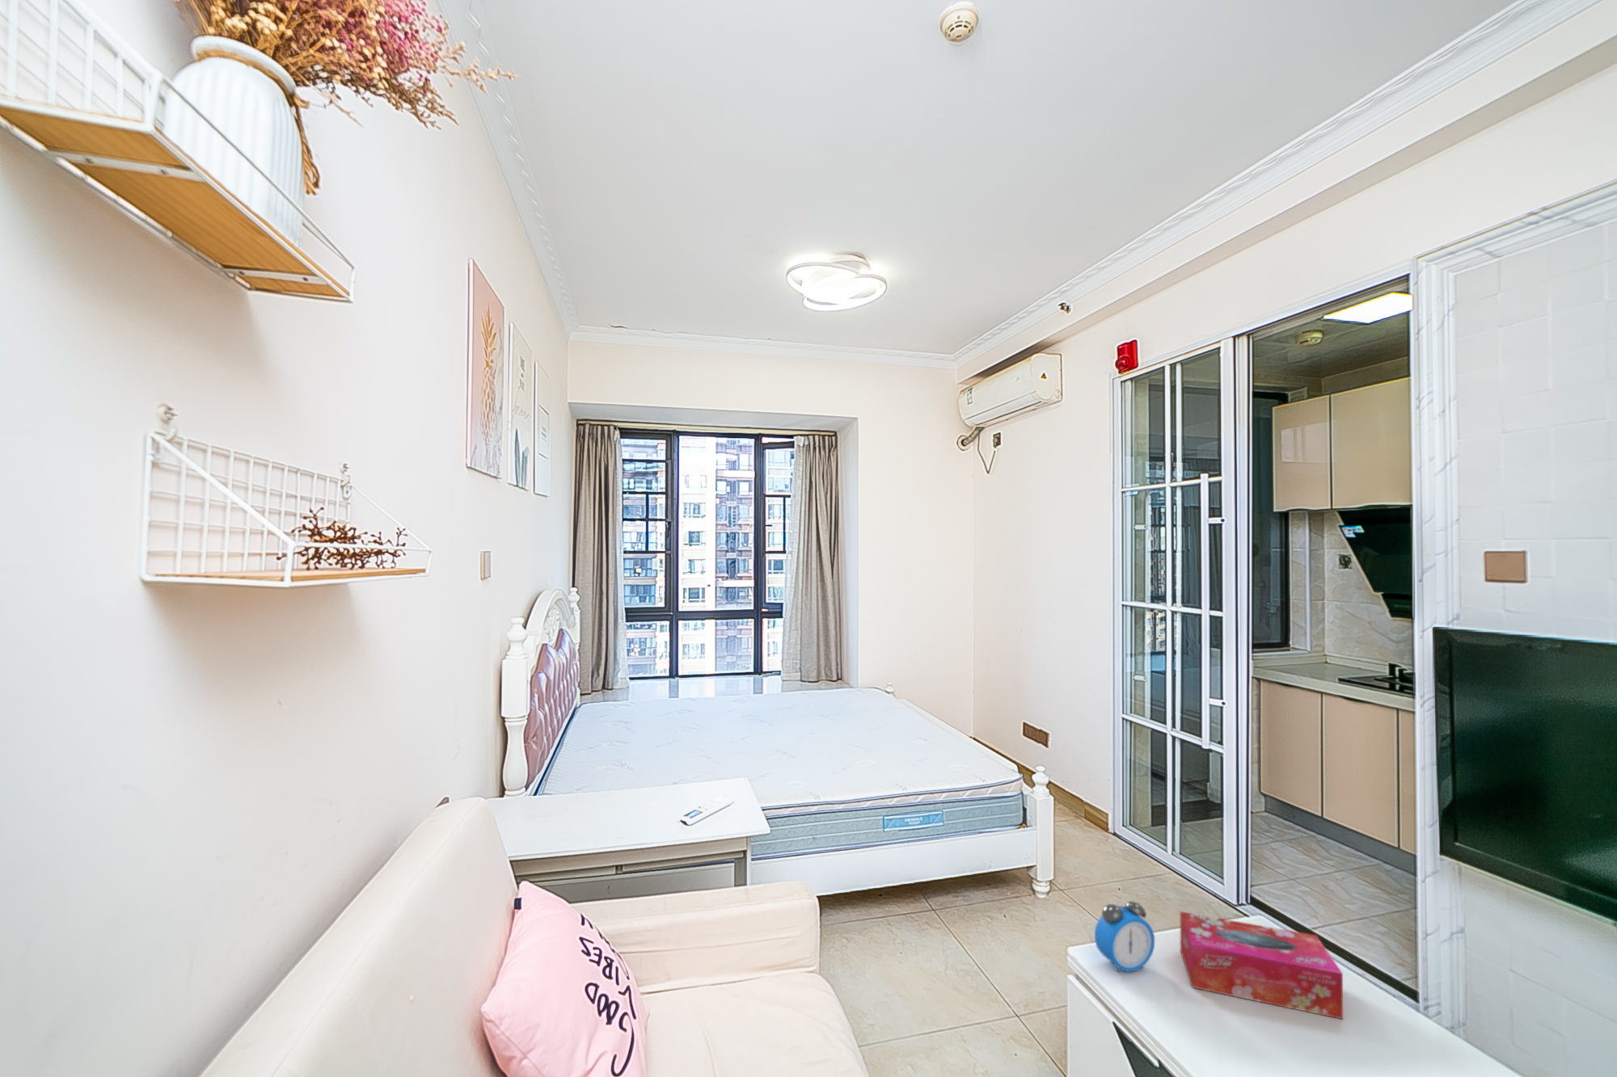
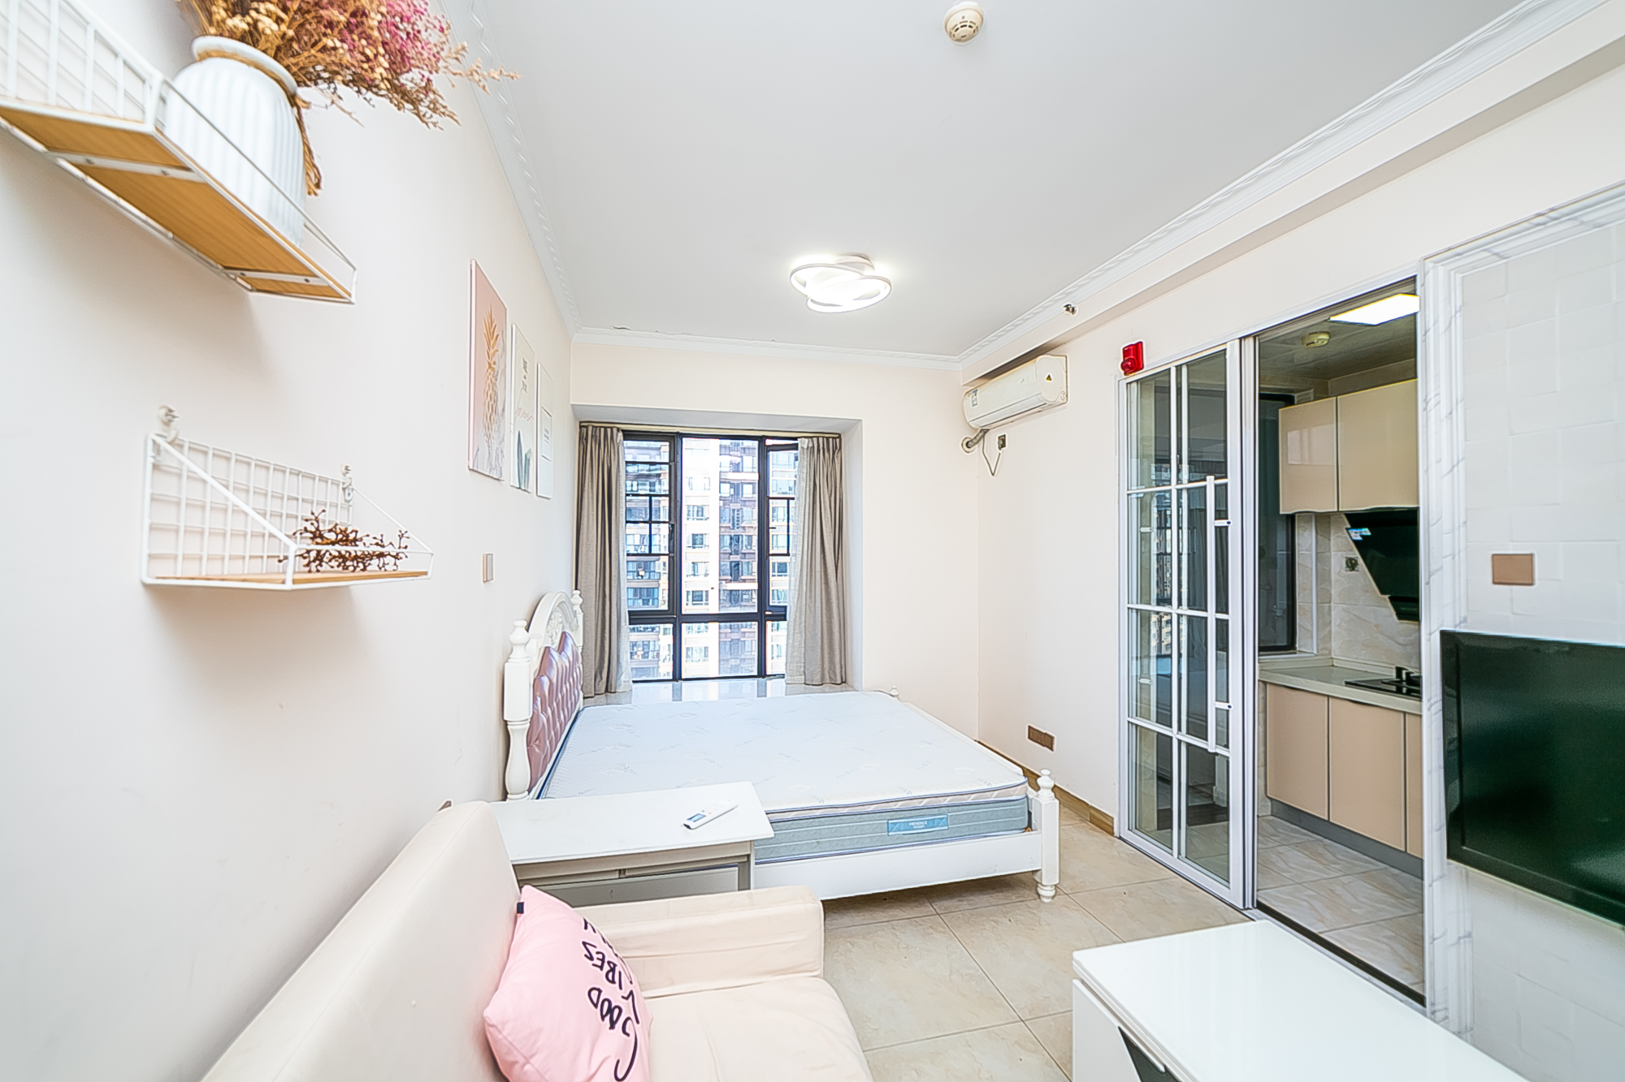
- tissue box [1179,911,1344,1019]
- alarm clock [1094,900,1155,974]
